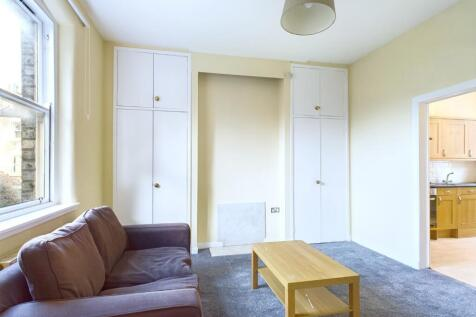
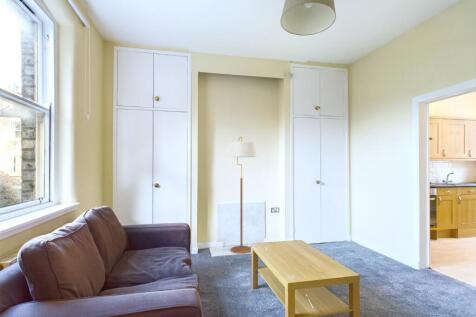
+ floor lamp [226,136,257,255]
